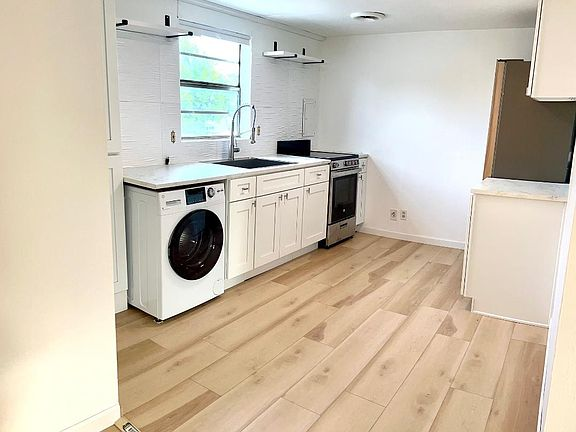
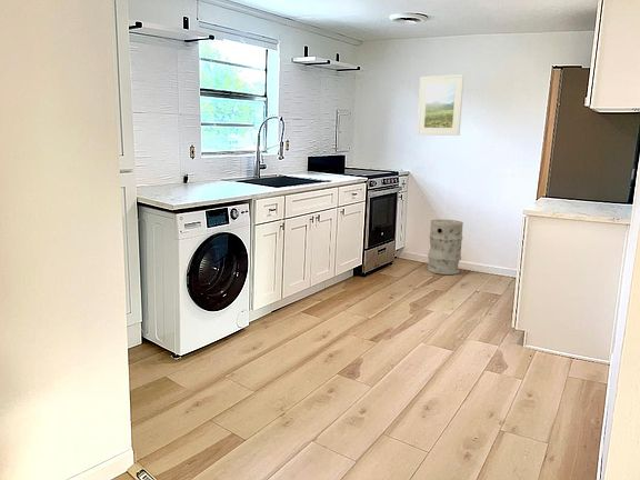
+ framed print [416,73,466,137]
+ trash can [427,219,464,276]
